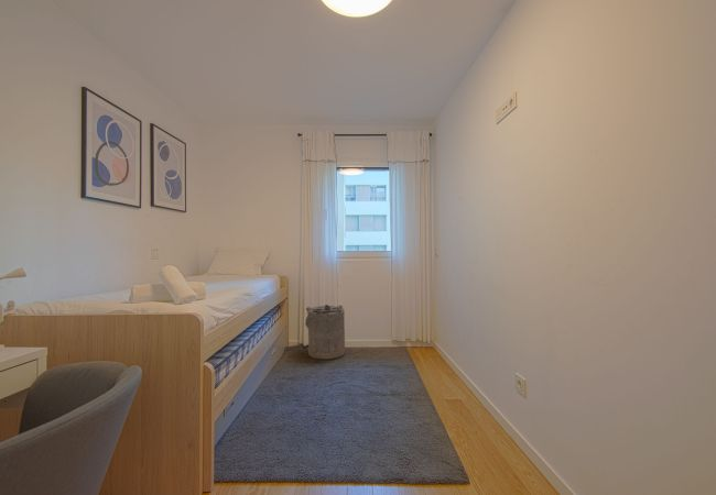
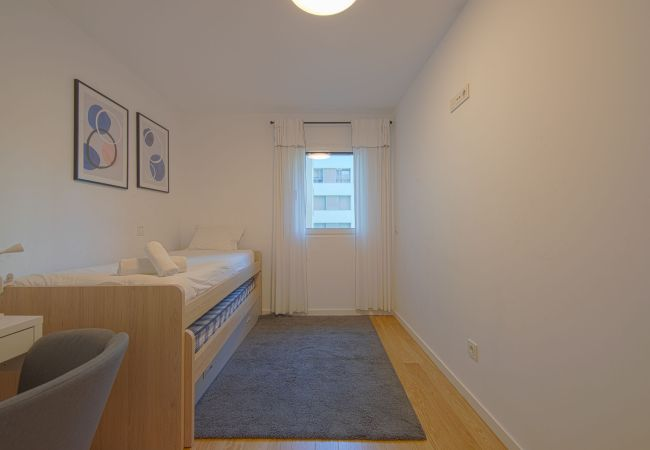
- laundry hamper [304,304,346,361]
